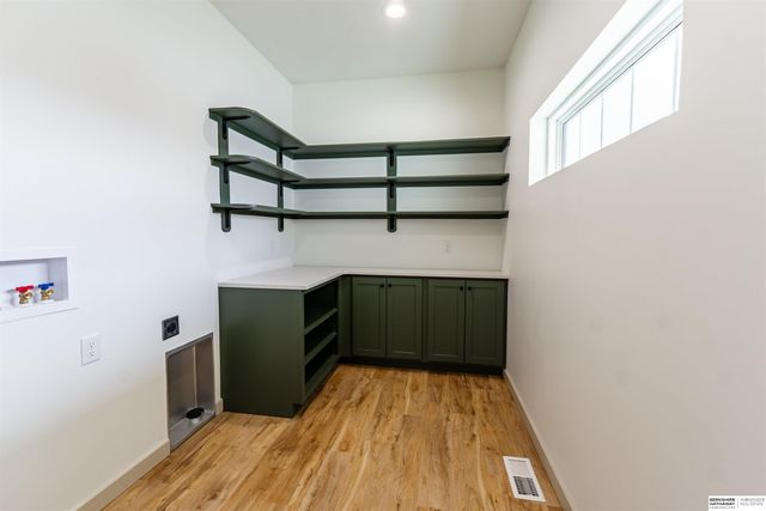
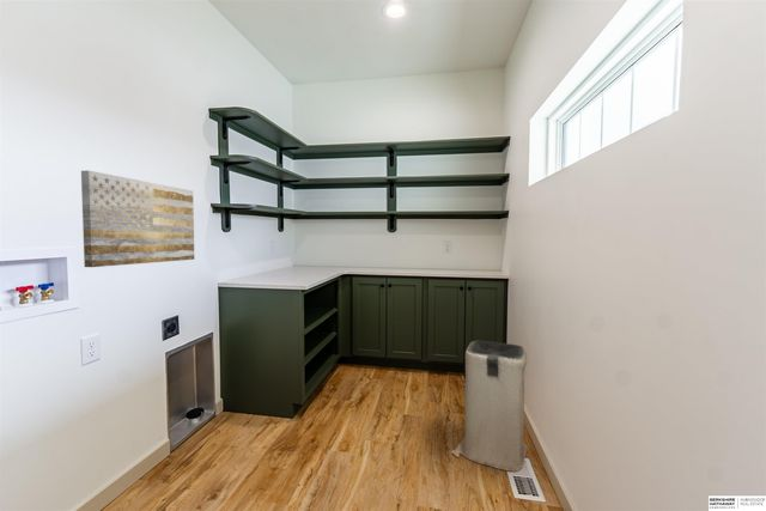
+ wall art [80,170,195,268]
+ laundry basket [450,340,529,473]
